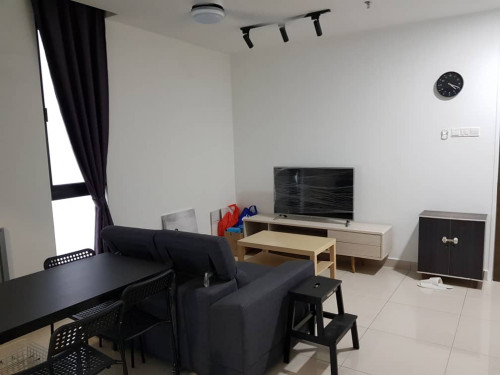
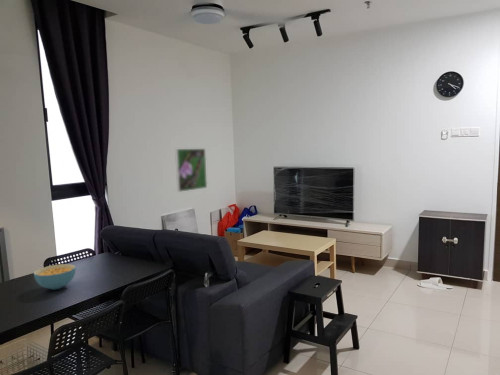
+ cereal bowl [33,263,77,291]
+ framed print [174,148,208,193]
